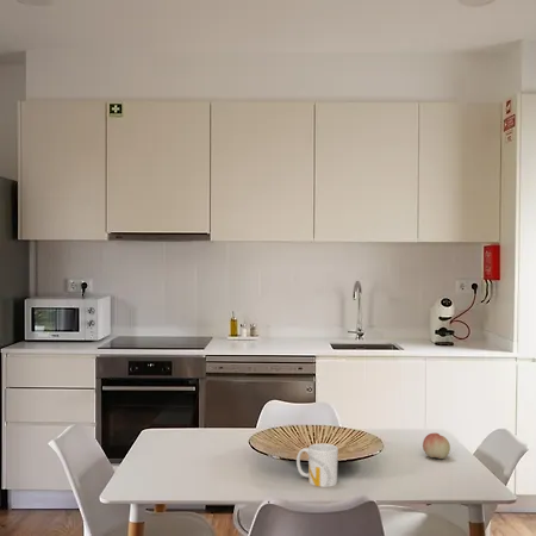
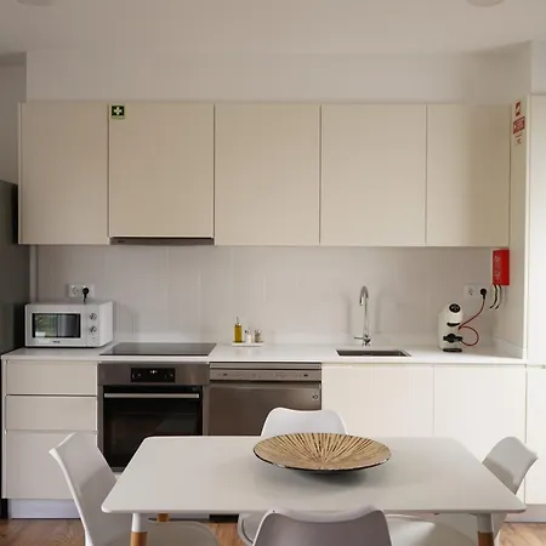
- fruit [422,432,451,460]
- mug [295,443,339,488]
